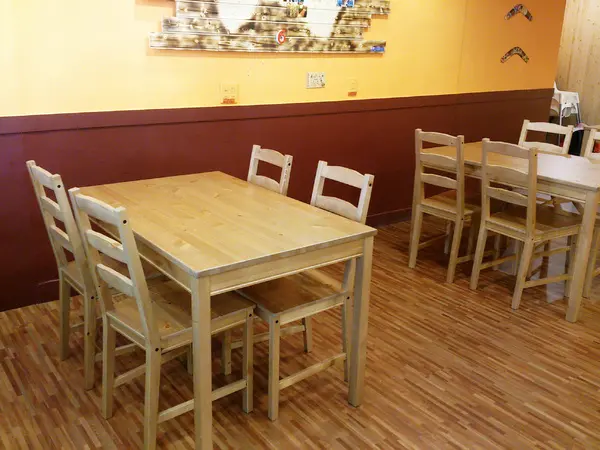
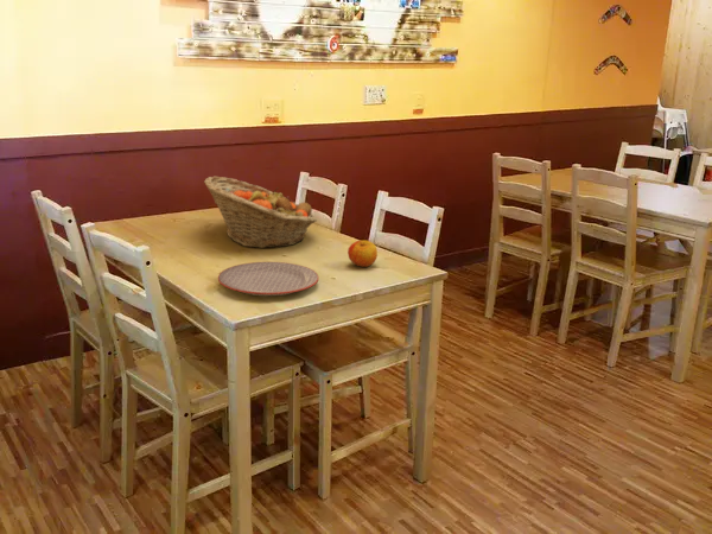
+ fruit basket [203,176,318,249]
+ plate [217,261,319,297]
+ apple [347,240,379,268]
